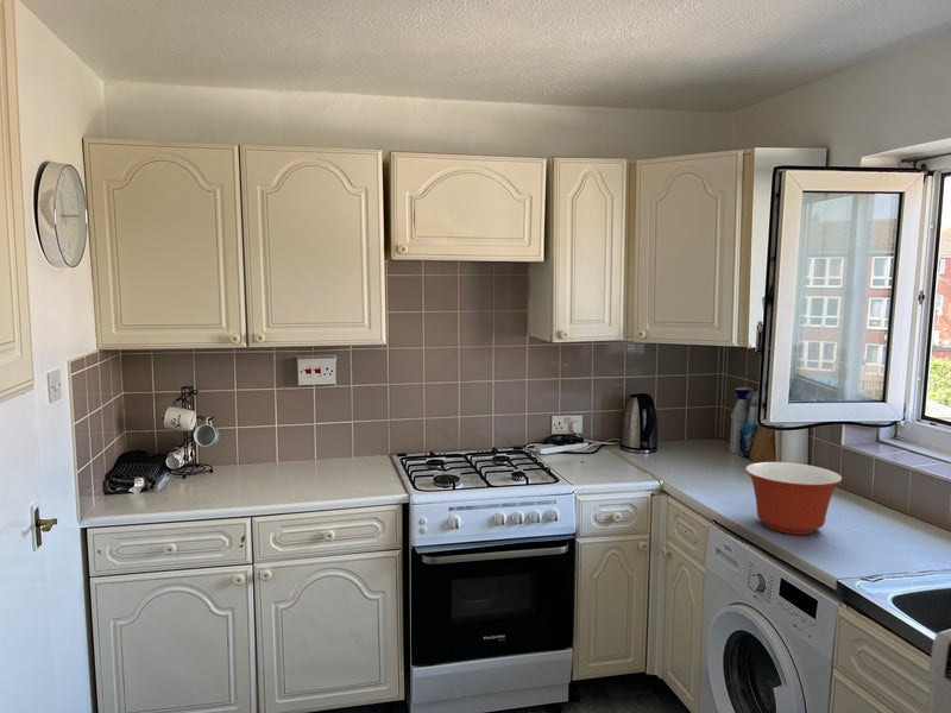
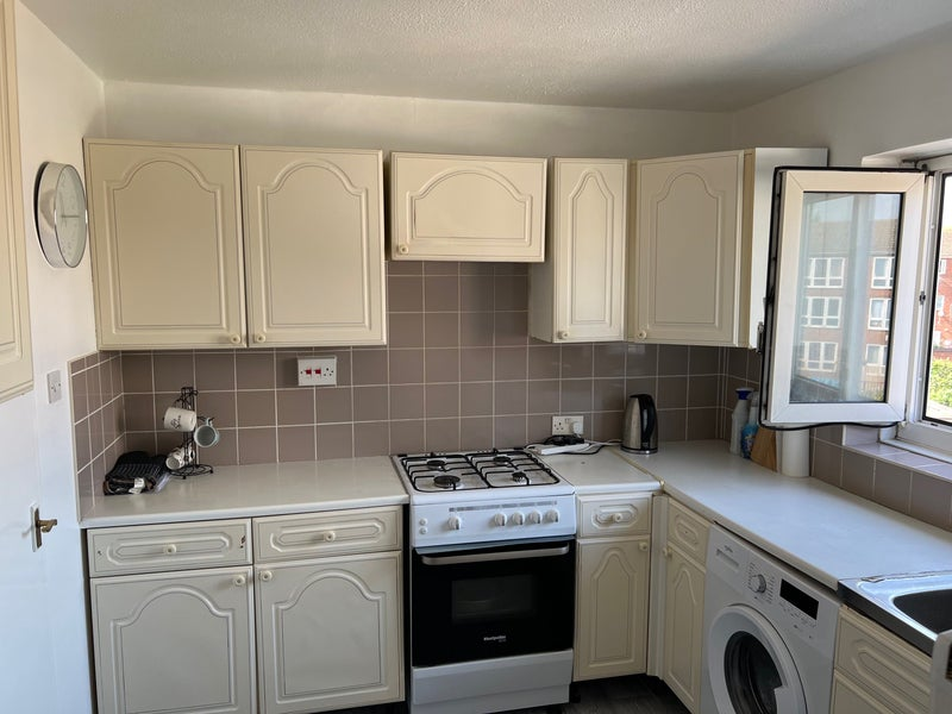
- mixing bowl [744,461,844,536]
